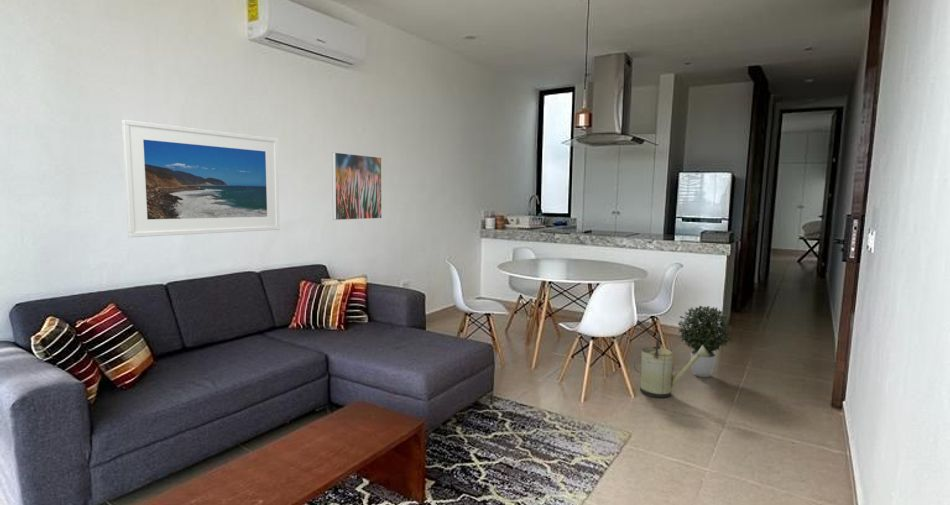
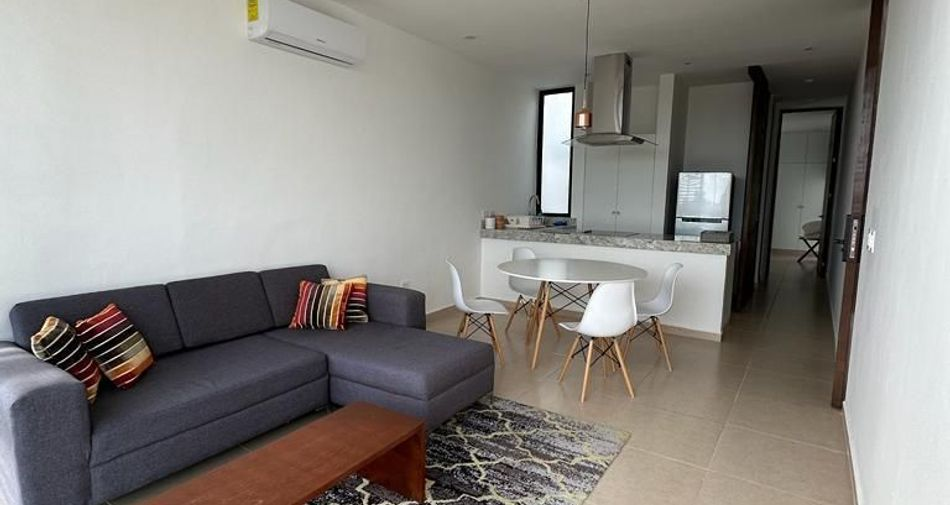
- watering can [633,332,711,399]
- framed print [331,151,383,221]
- potted plant [677,305,733,378]
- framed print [121,119,281,238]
